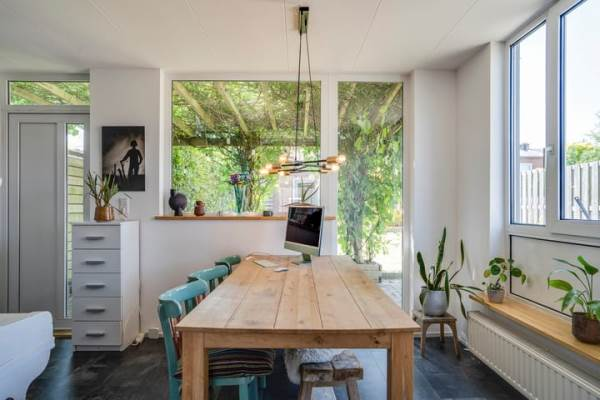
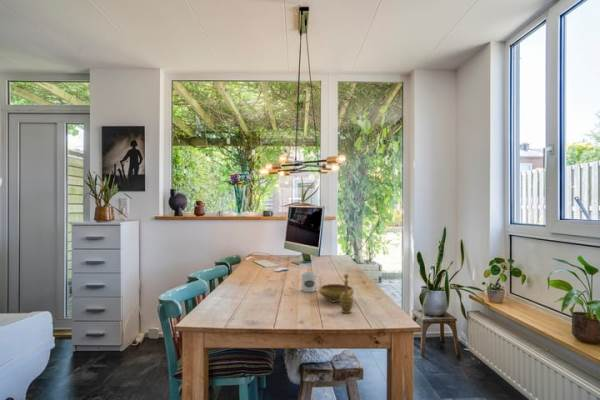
+ mug [301,271,322,293]
+ decorative bowl [318,273,355,314]
